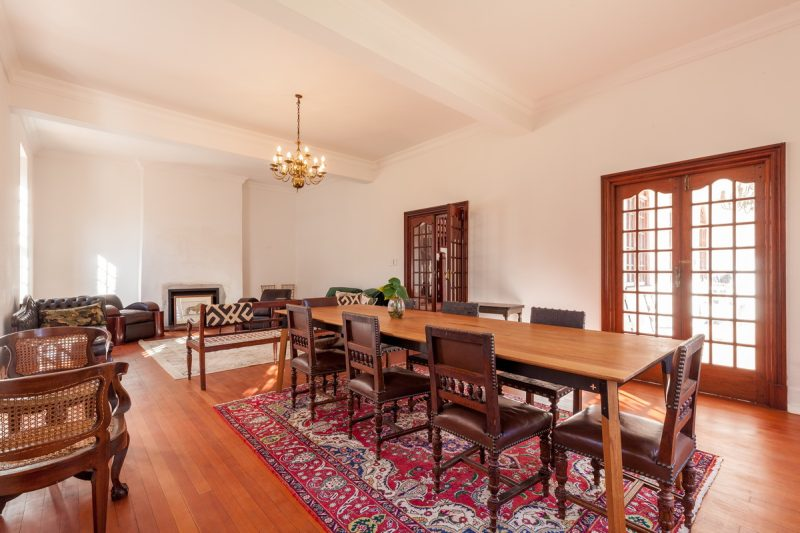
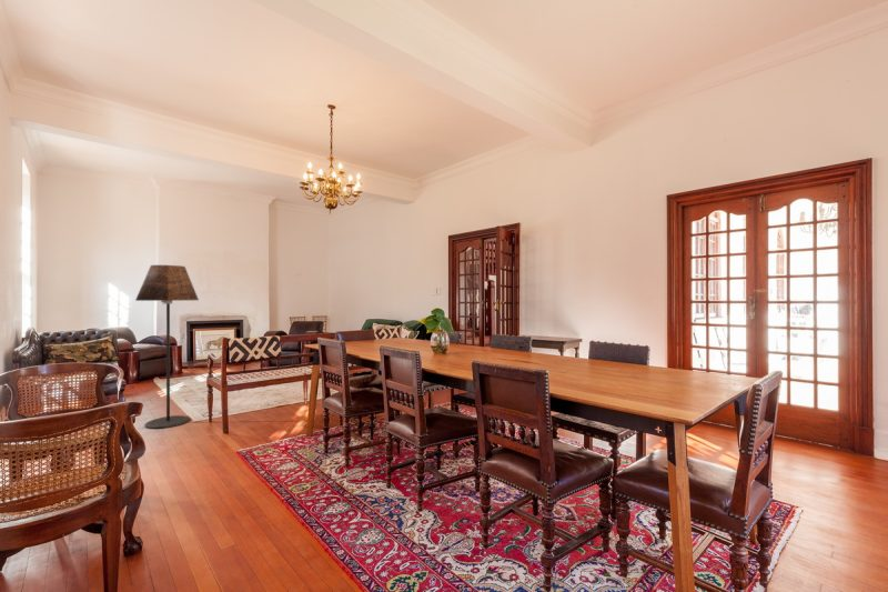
+ floor lamp [134,264,200,430]
